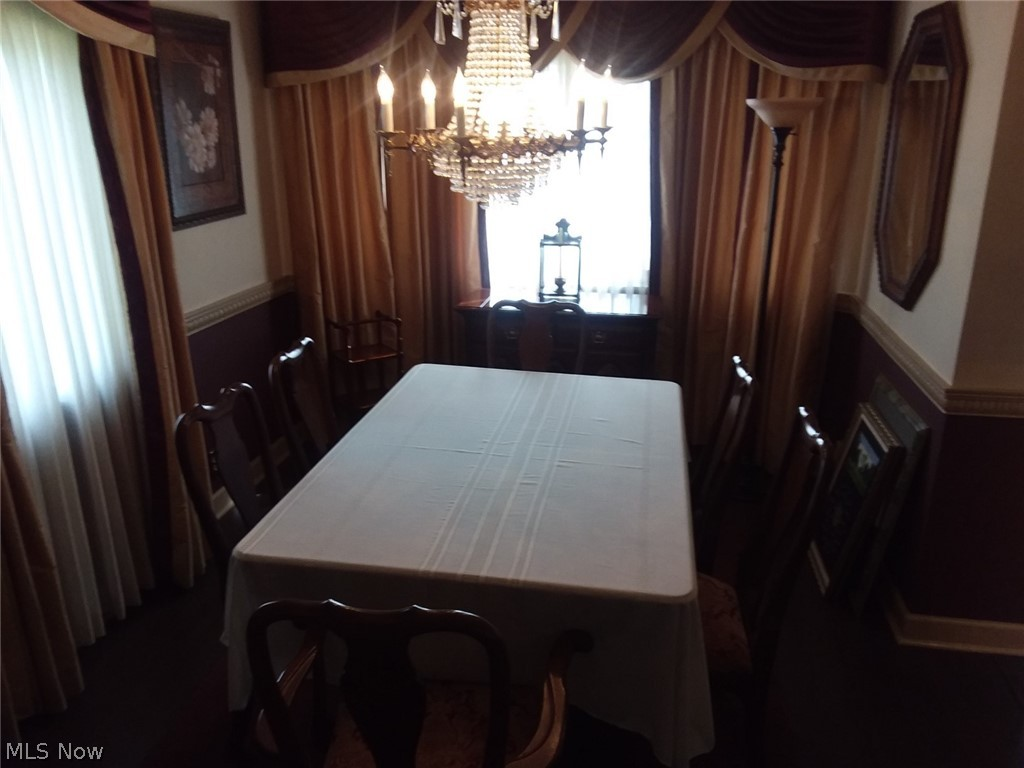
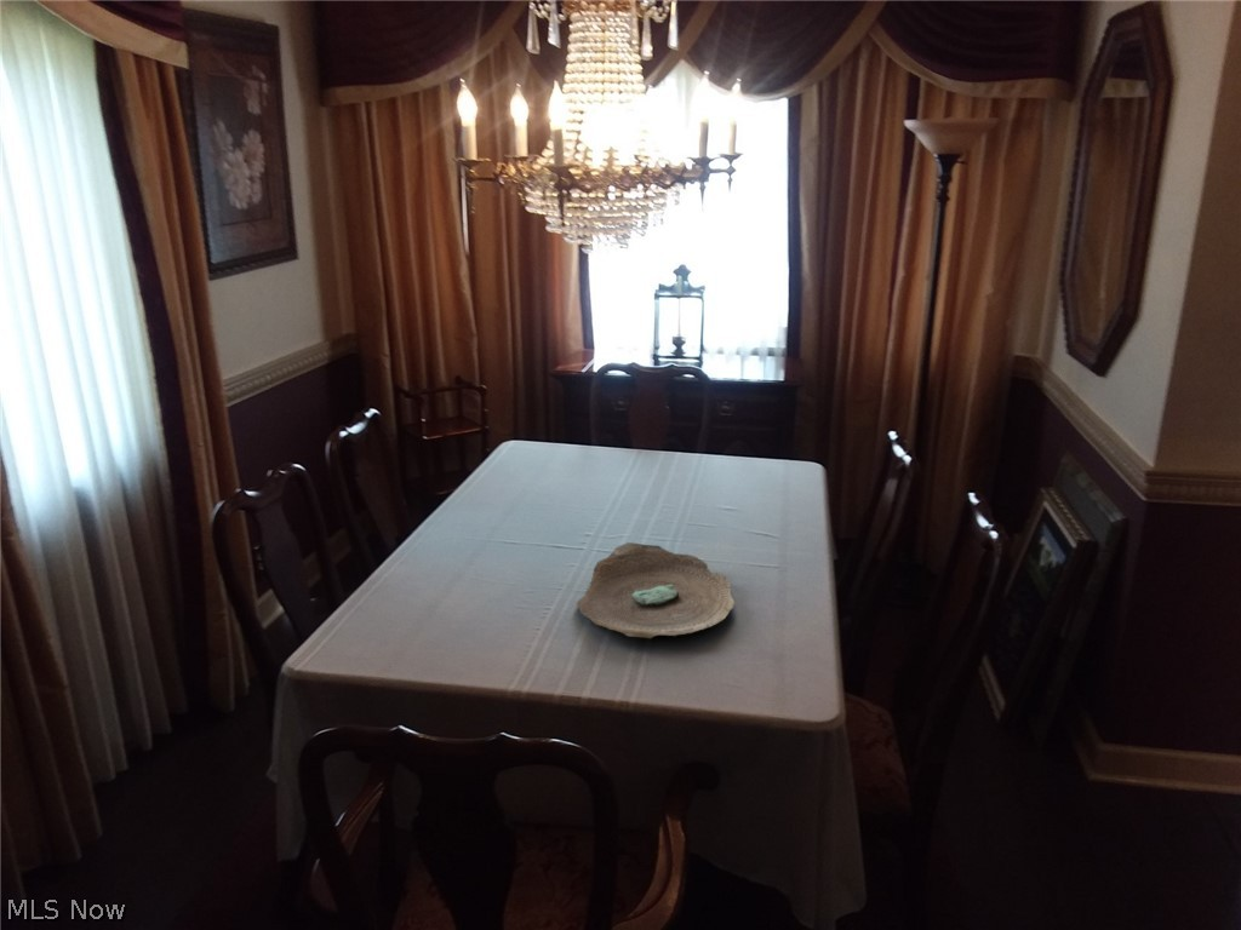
+ decorative bowl [576,541,736,639]
